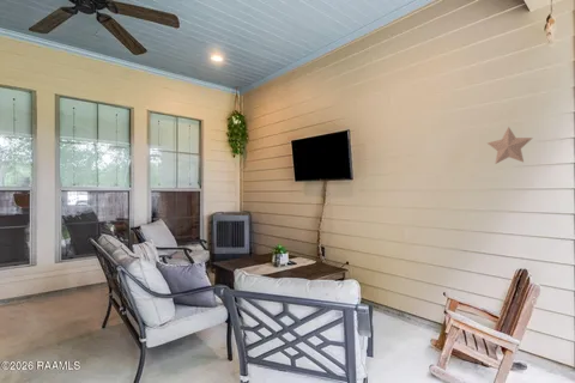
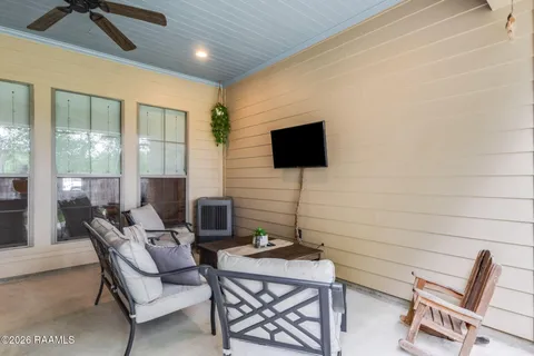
- decorative star [486,126,534,165]
